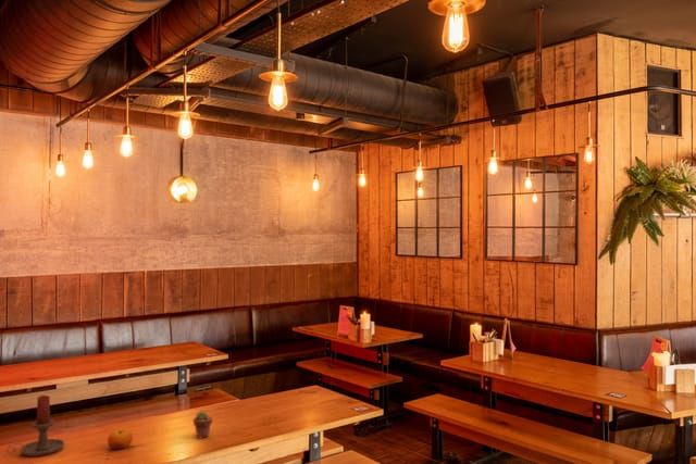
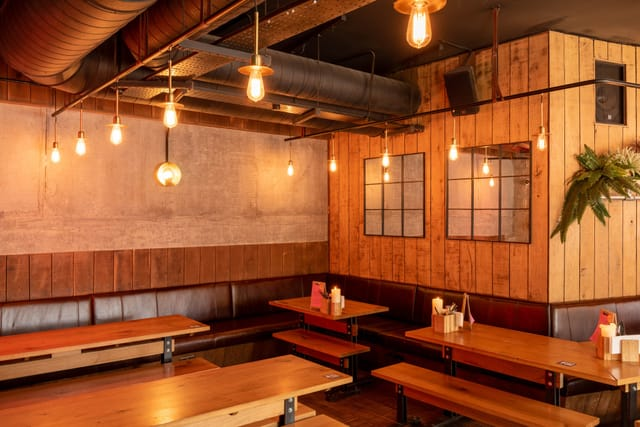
- potted succulent [192,410,213,439]
- candle holder [5,394,65,457]
- fruit [107,427,134,450]
